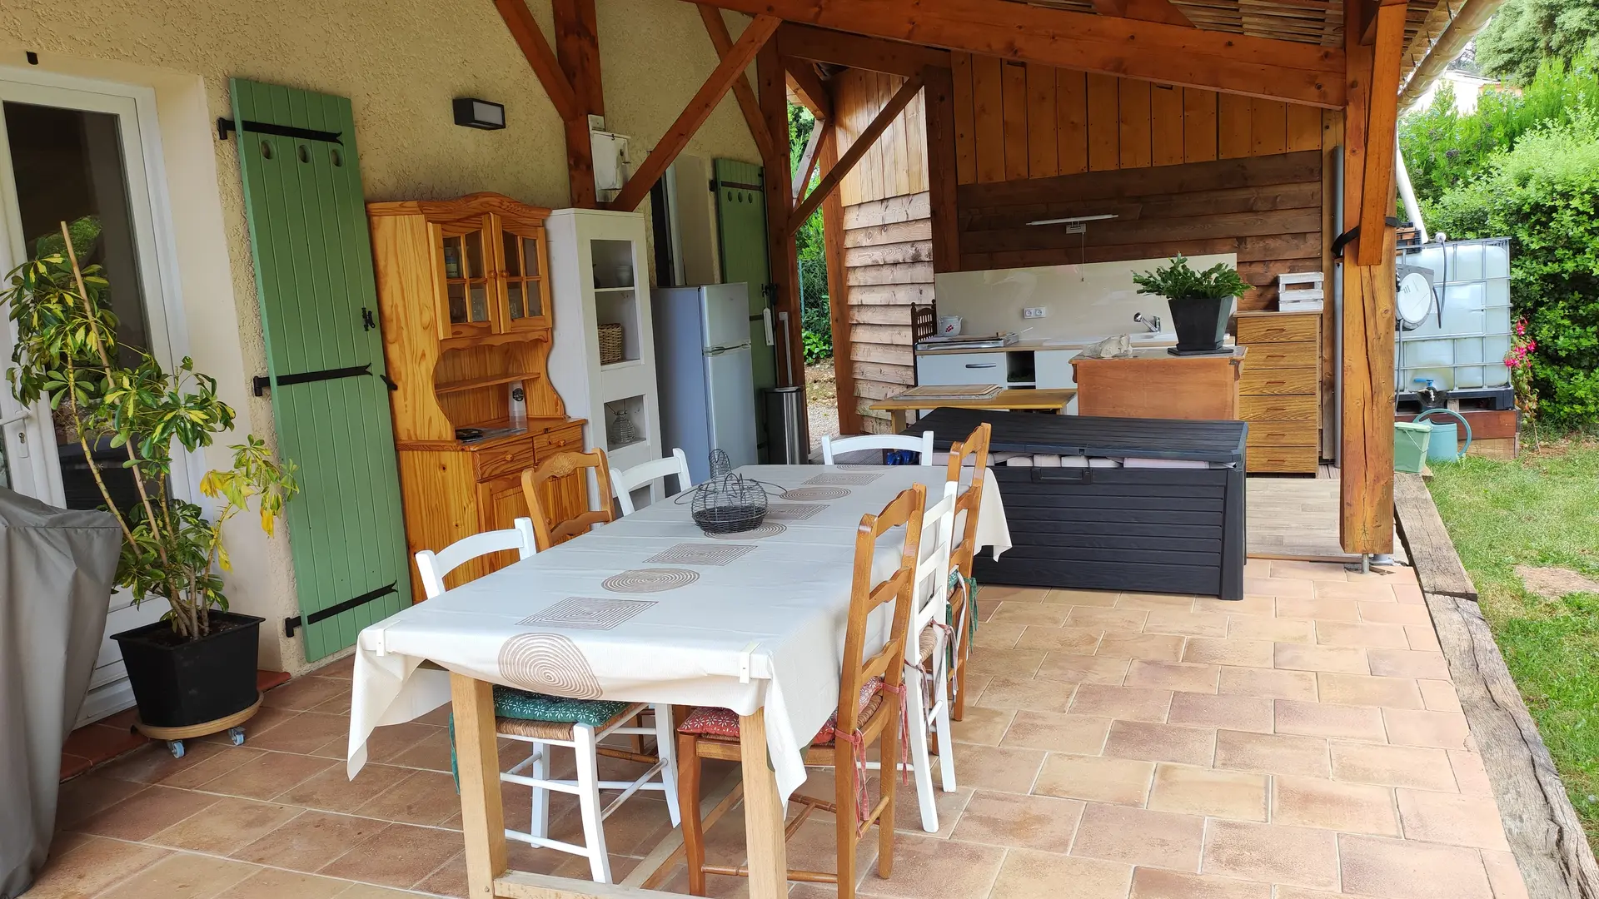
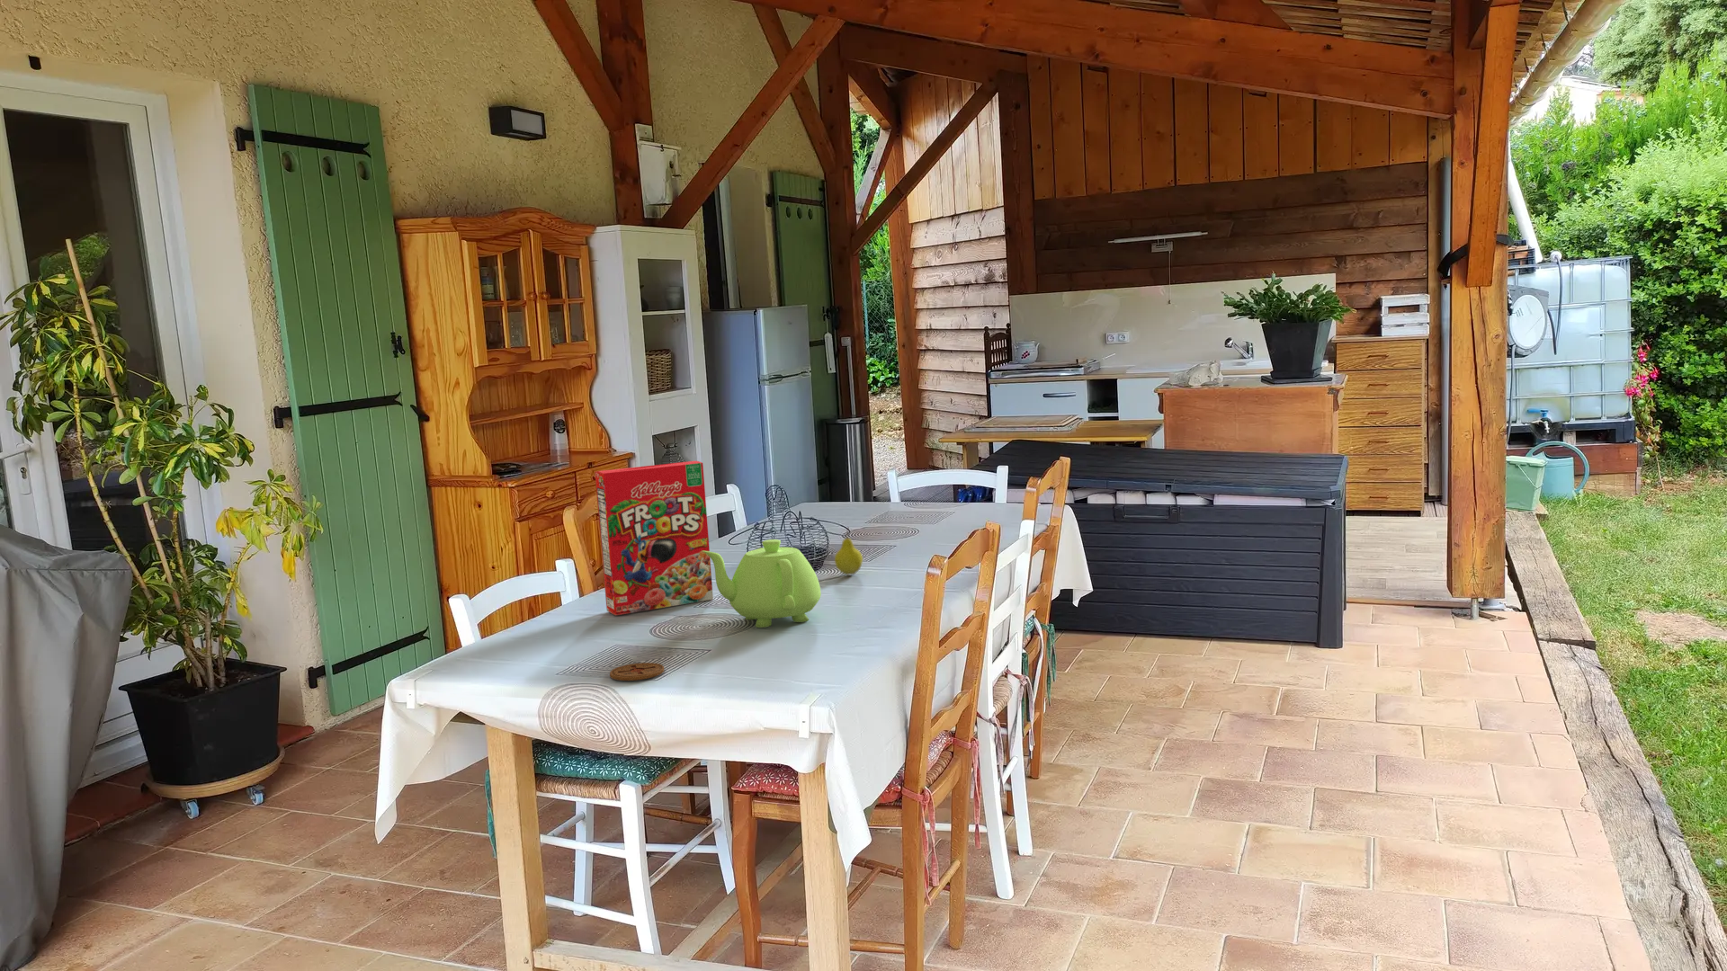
+ cereal box [593,460,714,615]
+ teapot [702,538,822,628]
+ fruit [834,526,864,576]
+ coaster [608,662,664,682]
